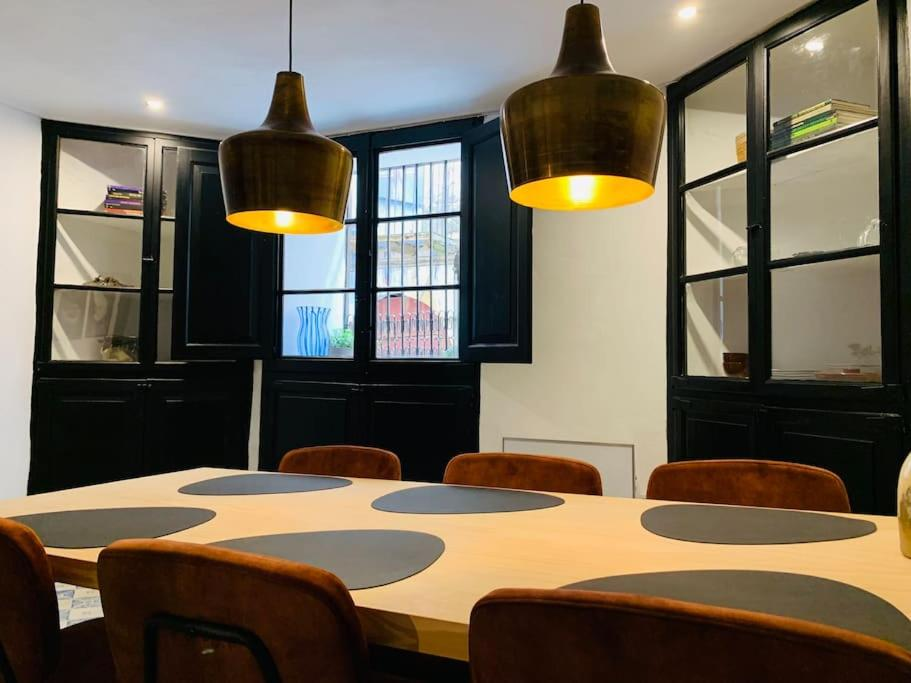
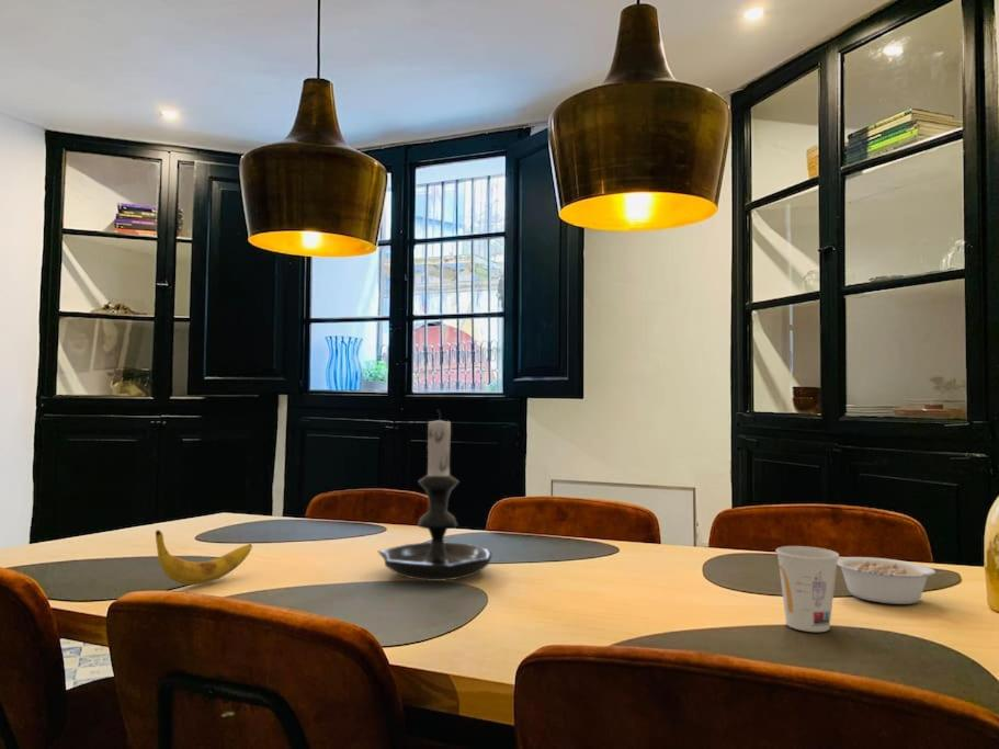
+ candle holder [377,408,493,582]
+ cup [775,545,840,633]
+ banana [155,529,253,586]
+ legume [837,556,949,605]
